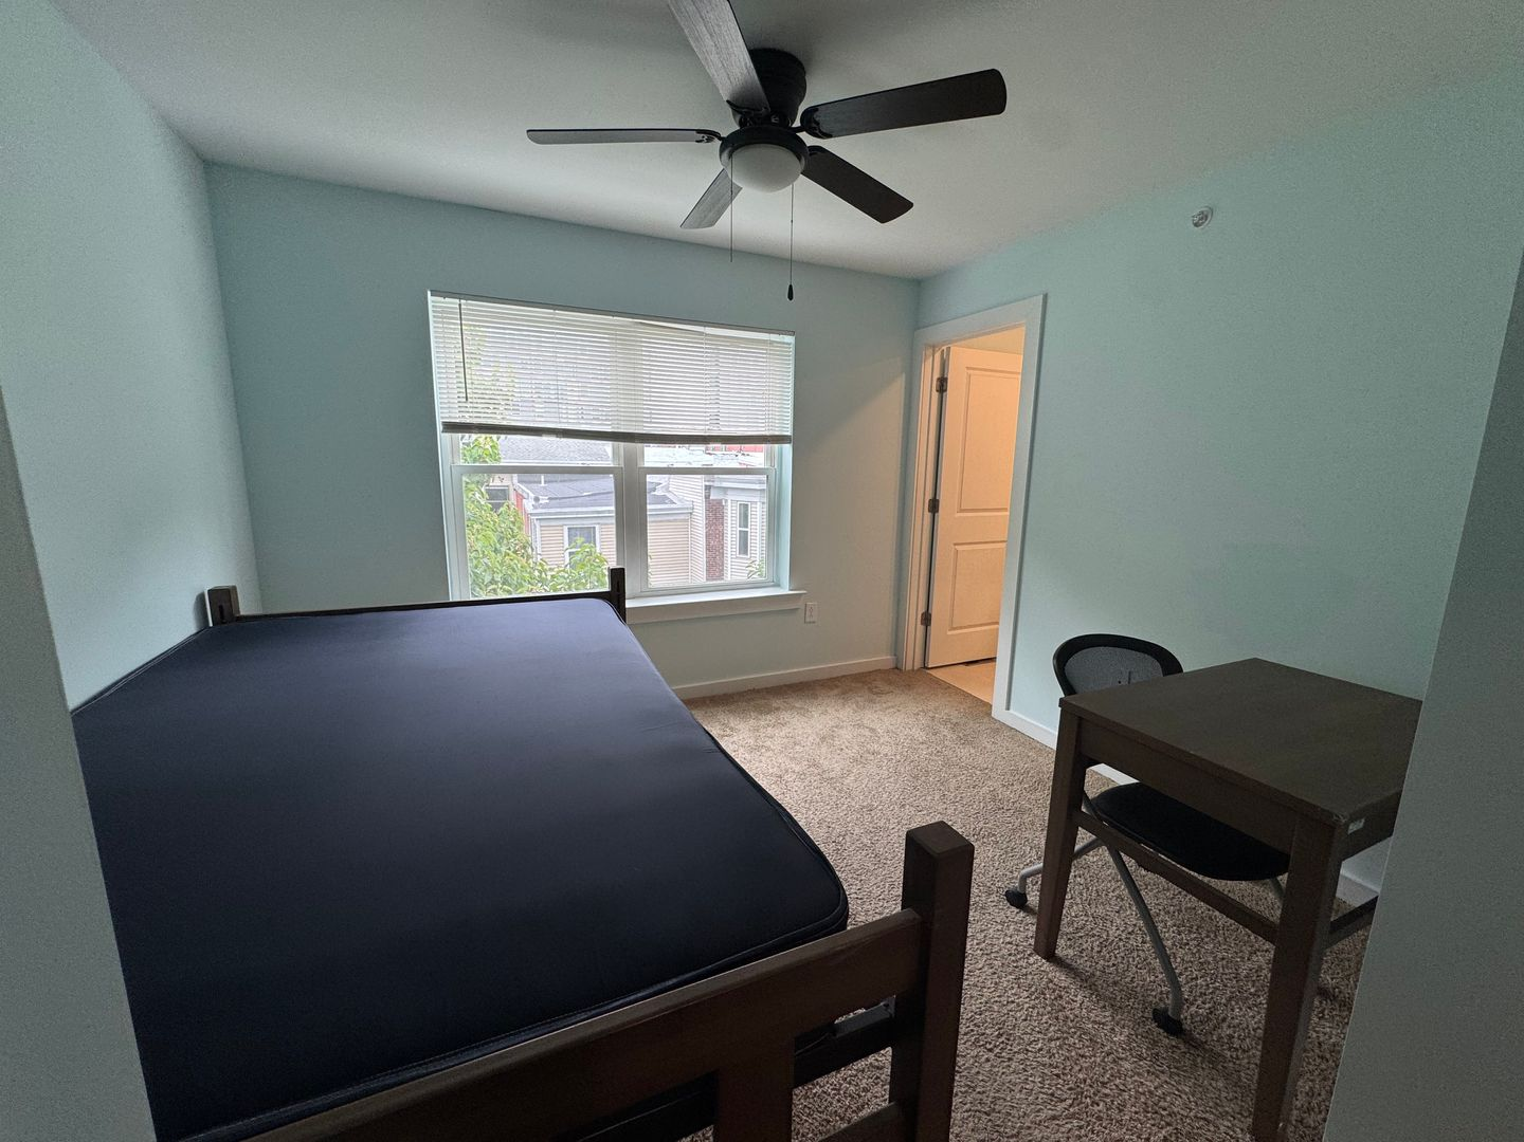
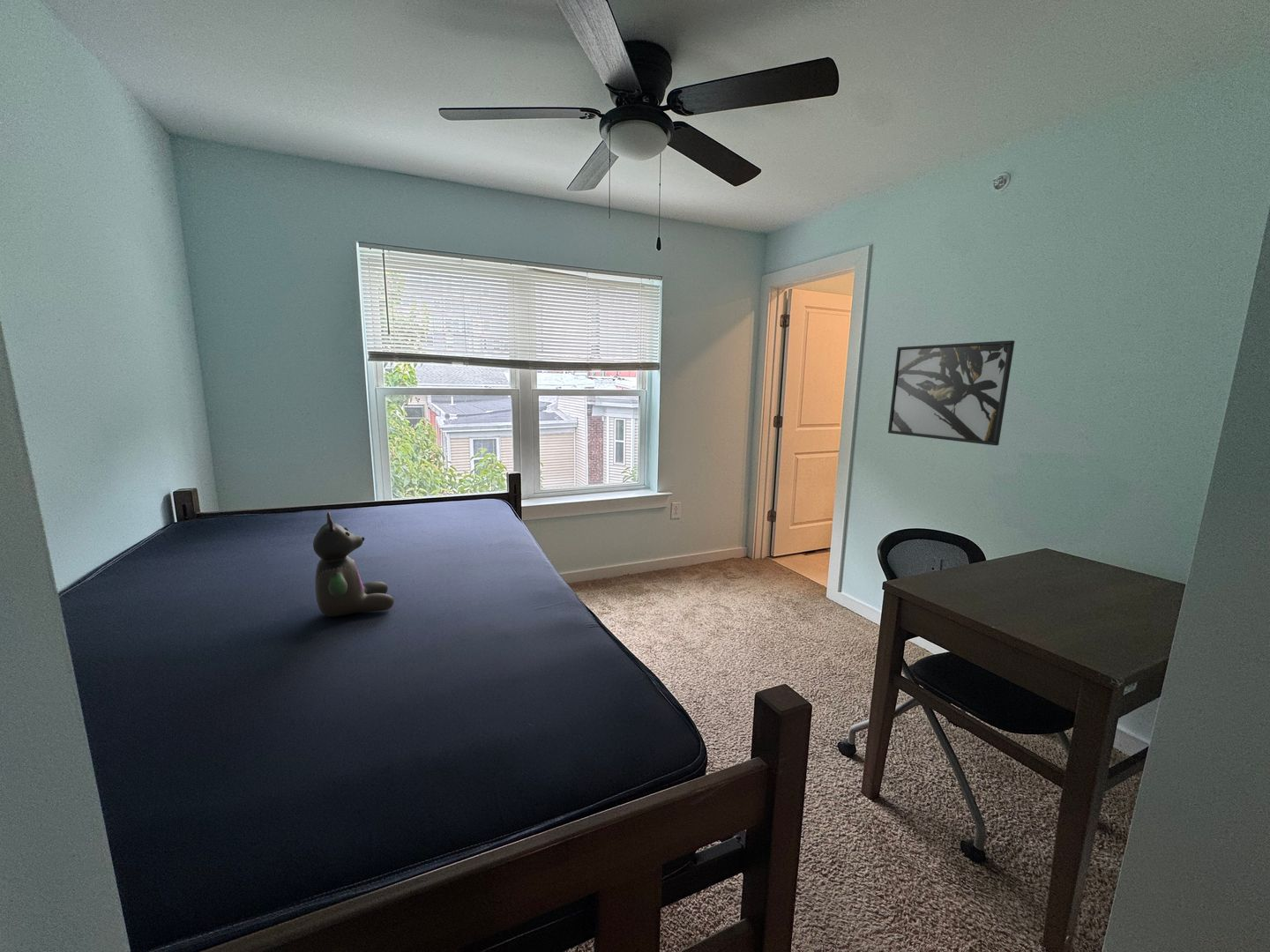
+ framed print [887,339,1015,446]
+ stuffed bear [312,511,395,617]
